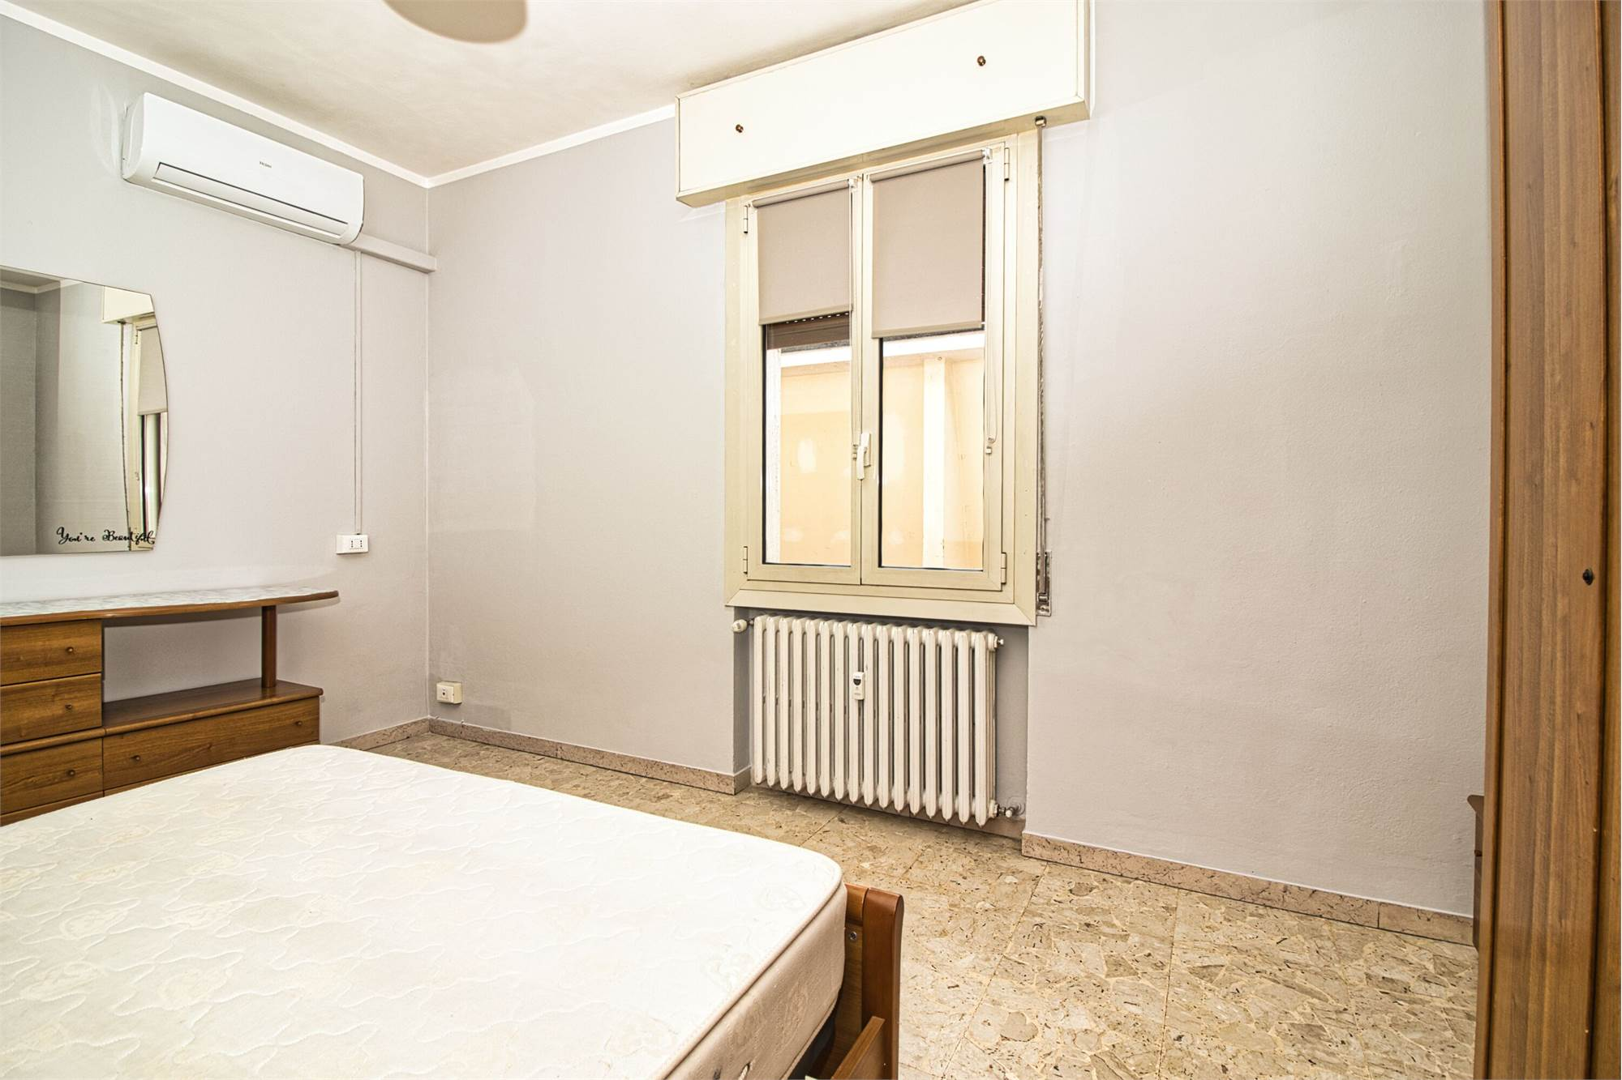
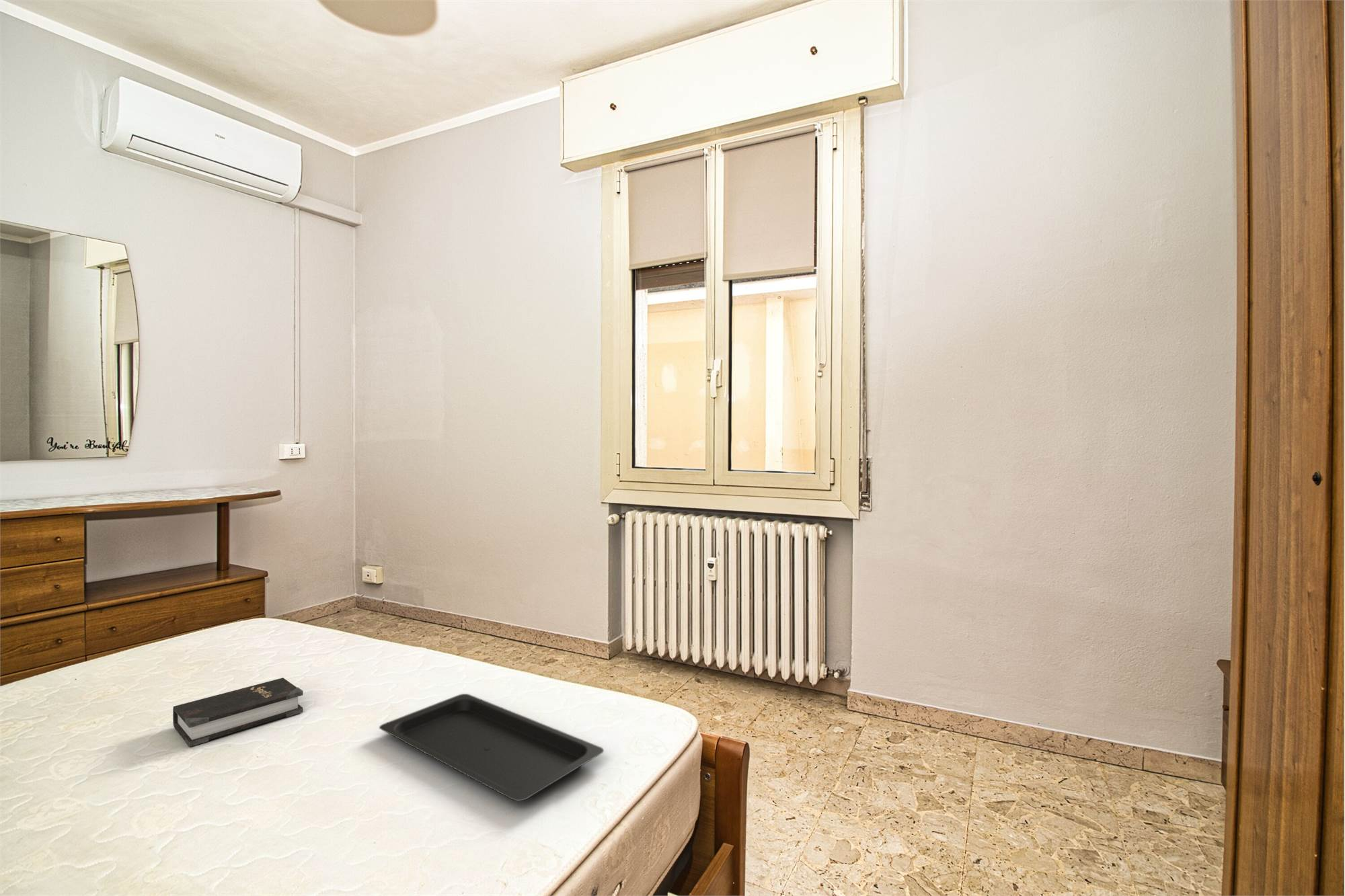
+ hardback book [172,678,304,747]
+ serving tray [379,693,605,802]
